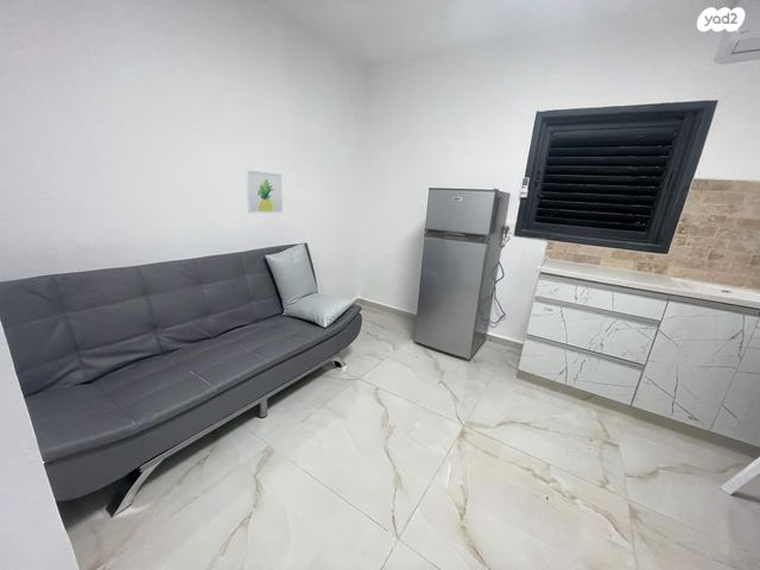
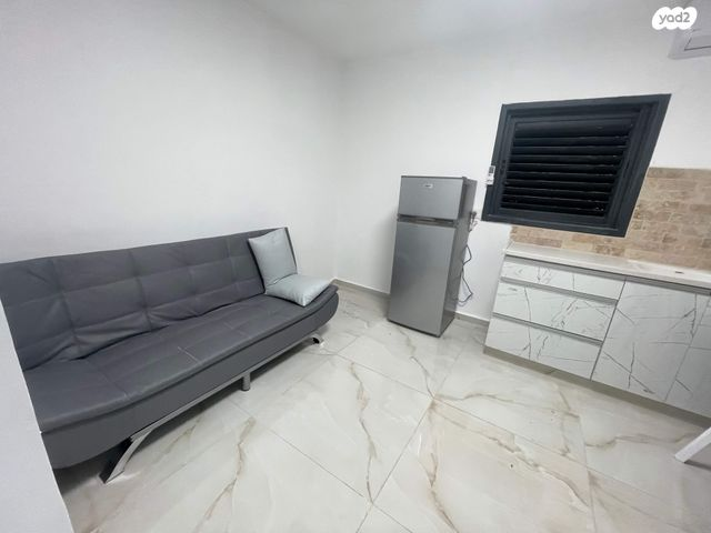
- wall art [245,169,284,214]
